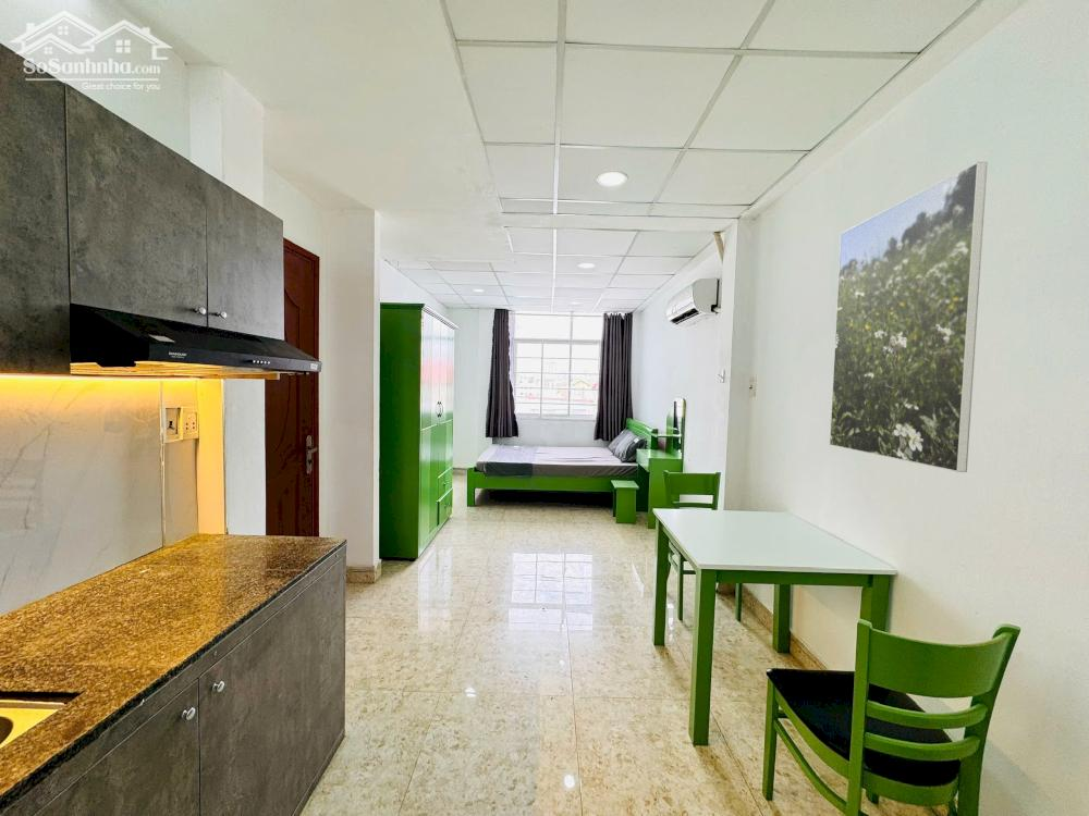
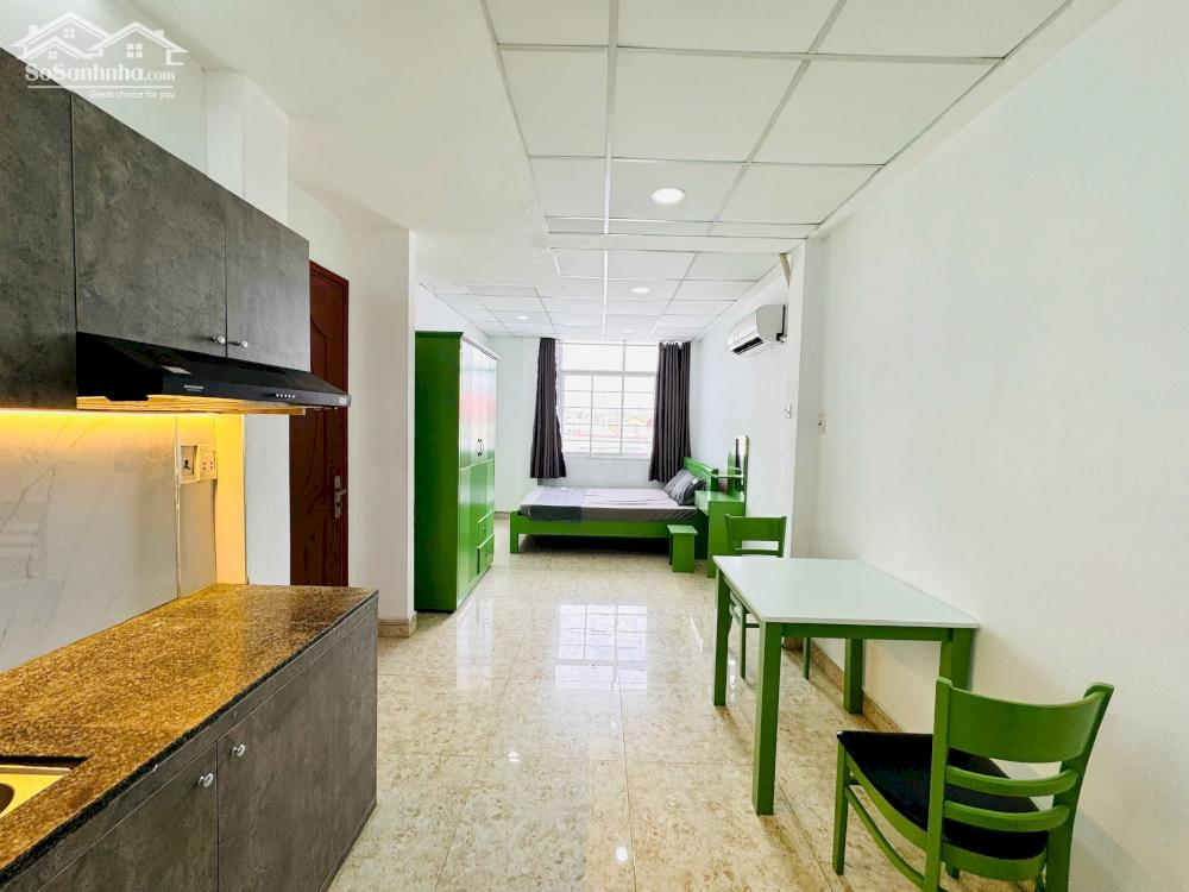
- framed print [829,161,989,473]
